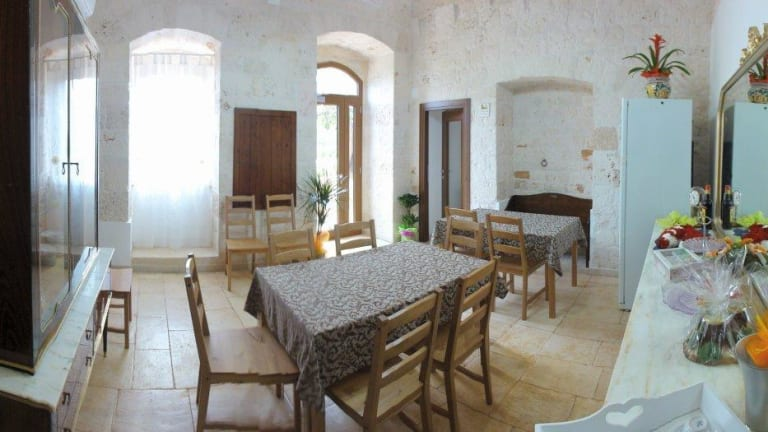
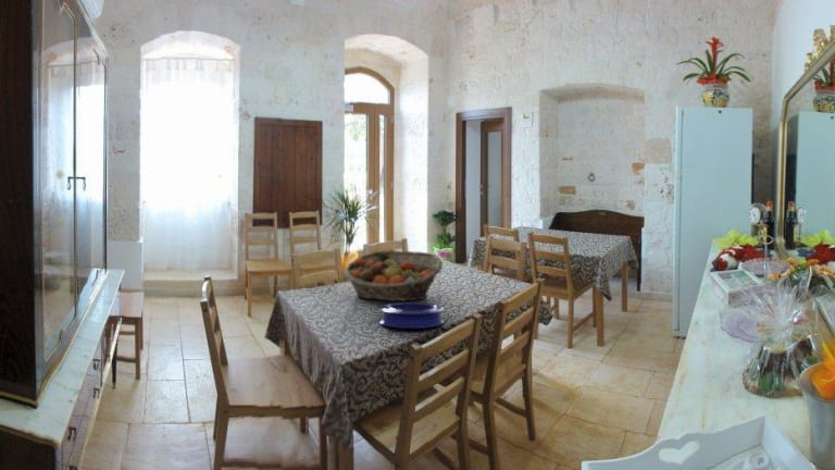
+ fruit basket [342,250,444,301]
+ plate [378,301,445,330]
